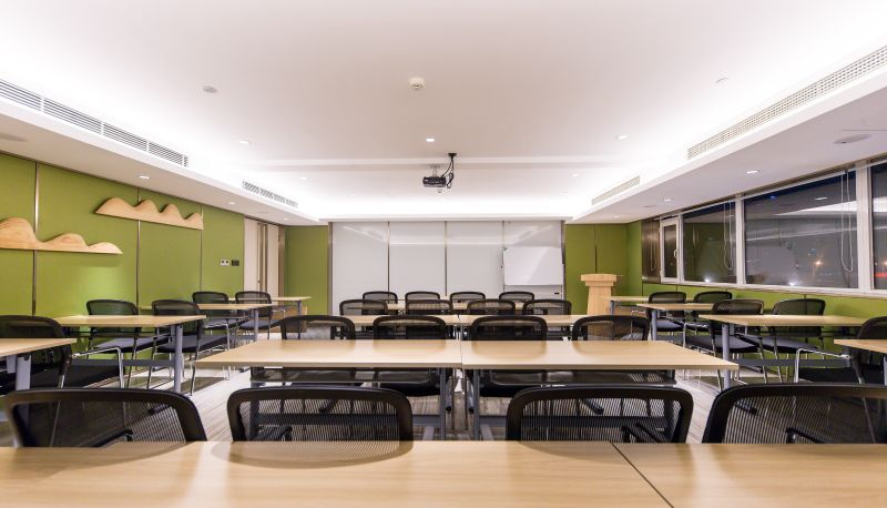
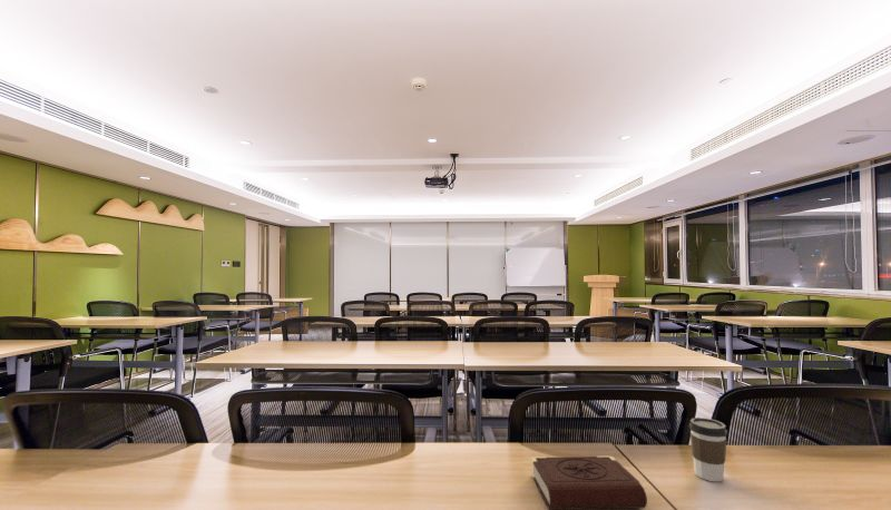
+ book [530,455,648,510]
+ coffee cup [688,416,728,483]
